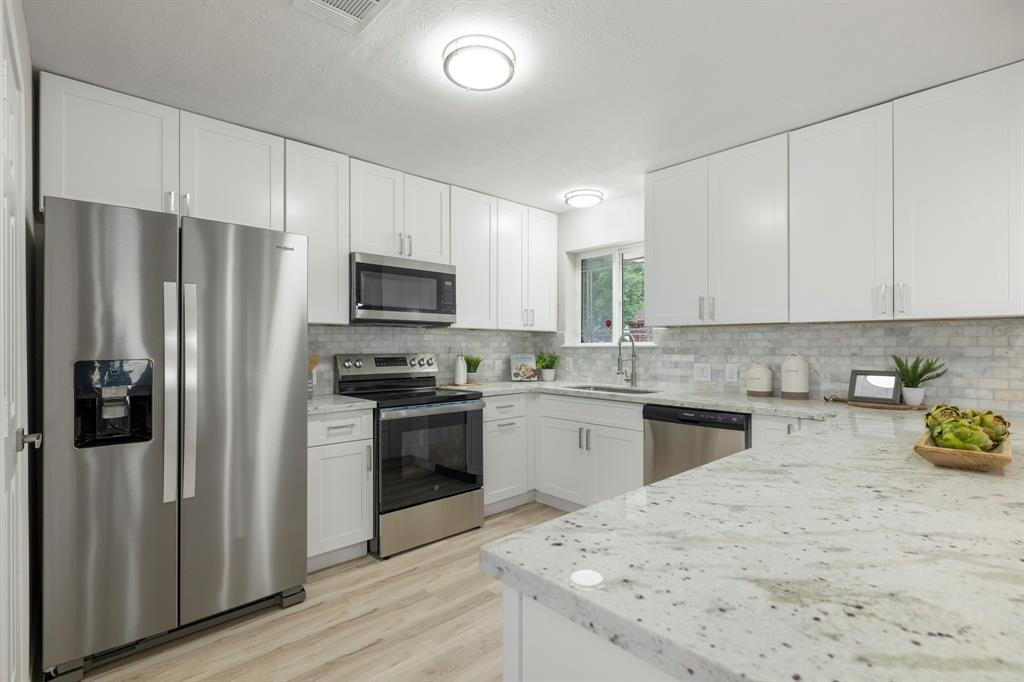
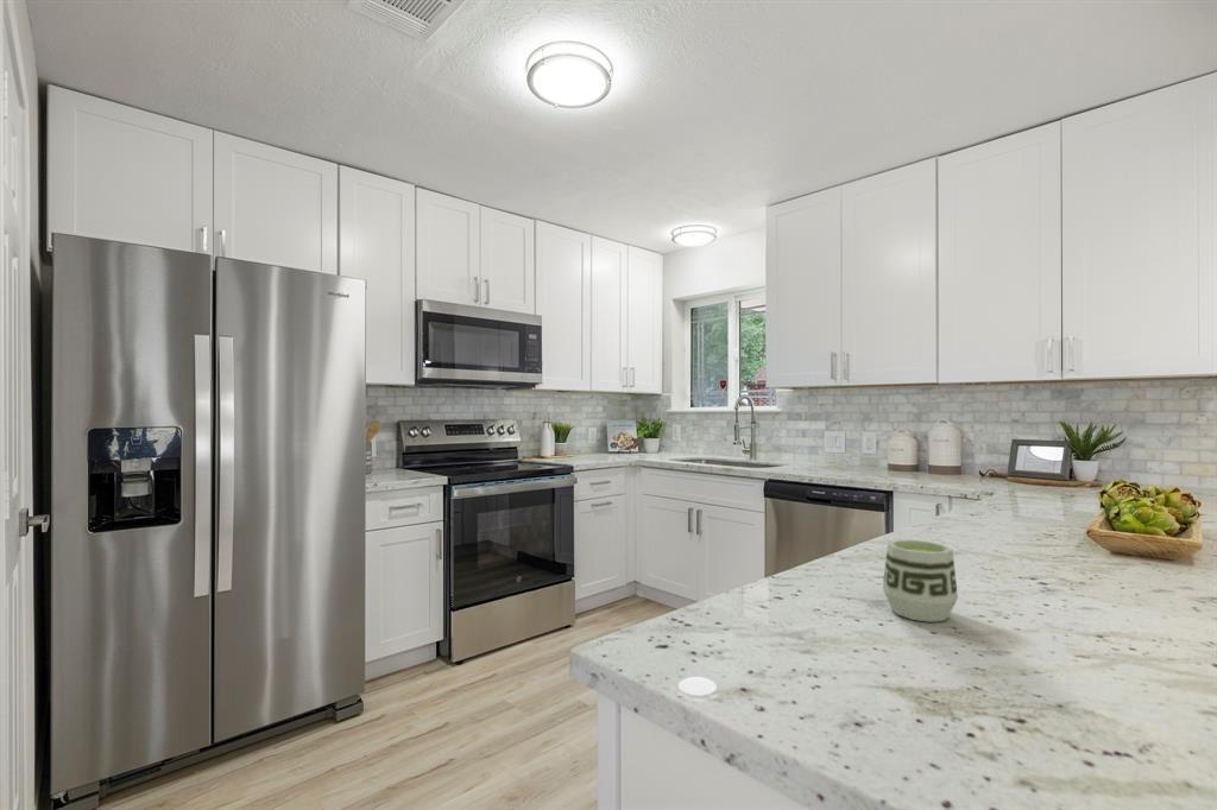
+ cup [882,538,959,624]
